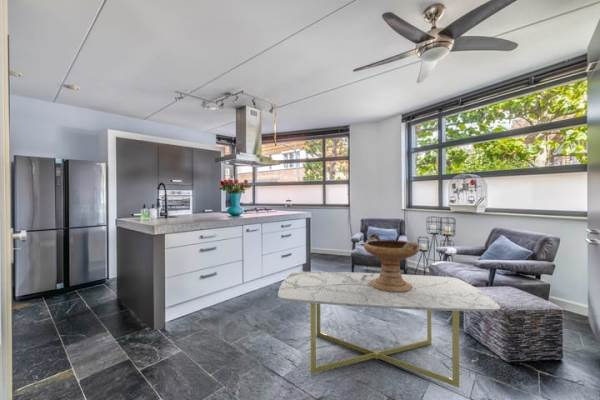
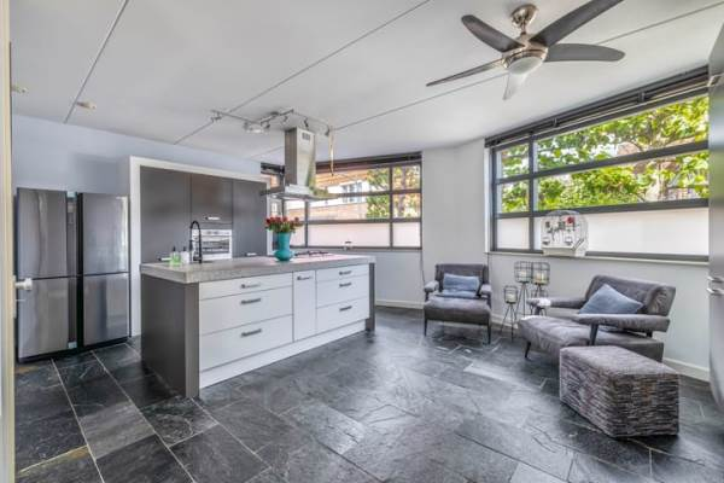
- decorative bowl [362,233,420,292]
- coffee table [277,271,502,389]
